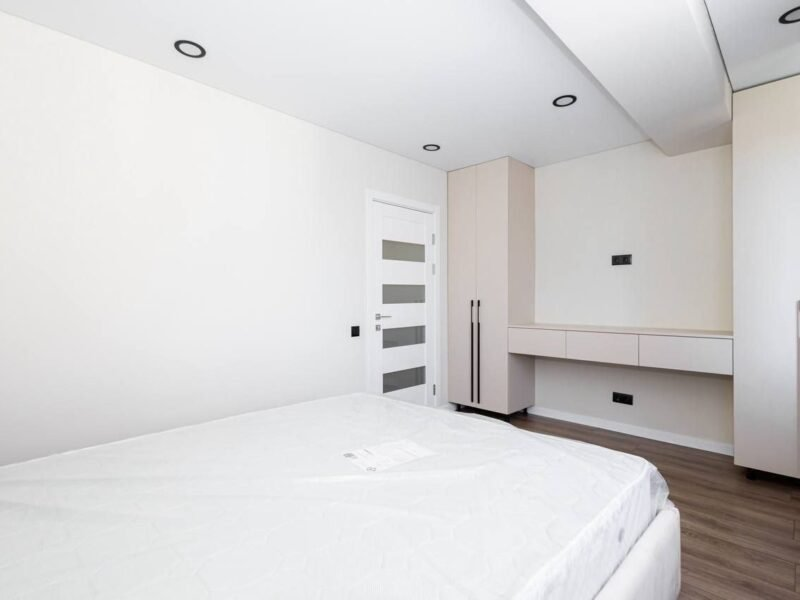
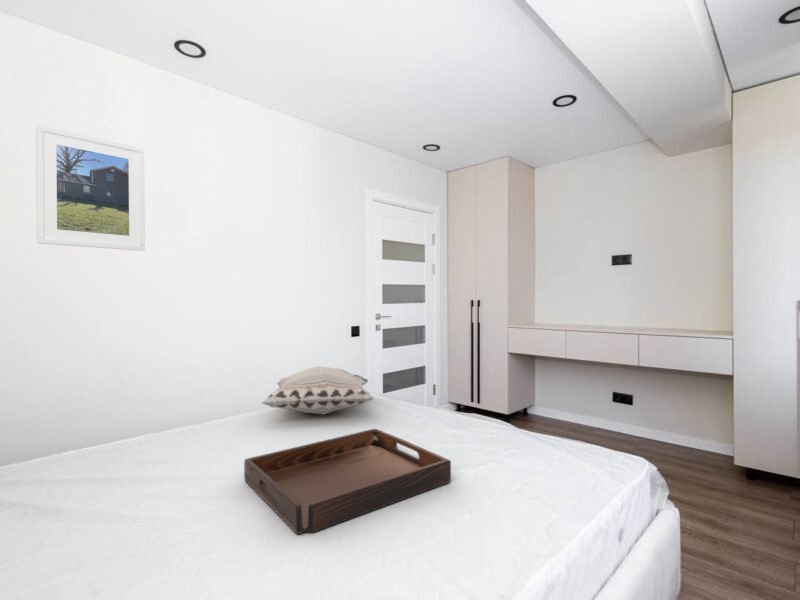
+ serving tray [243,428,452,535]
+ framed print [35,124,146,252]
+ decorative pillow [261,365,375,415]
